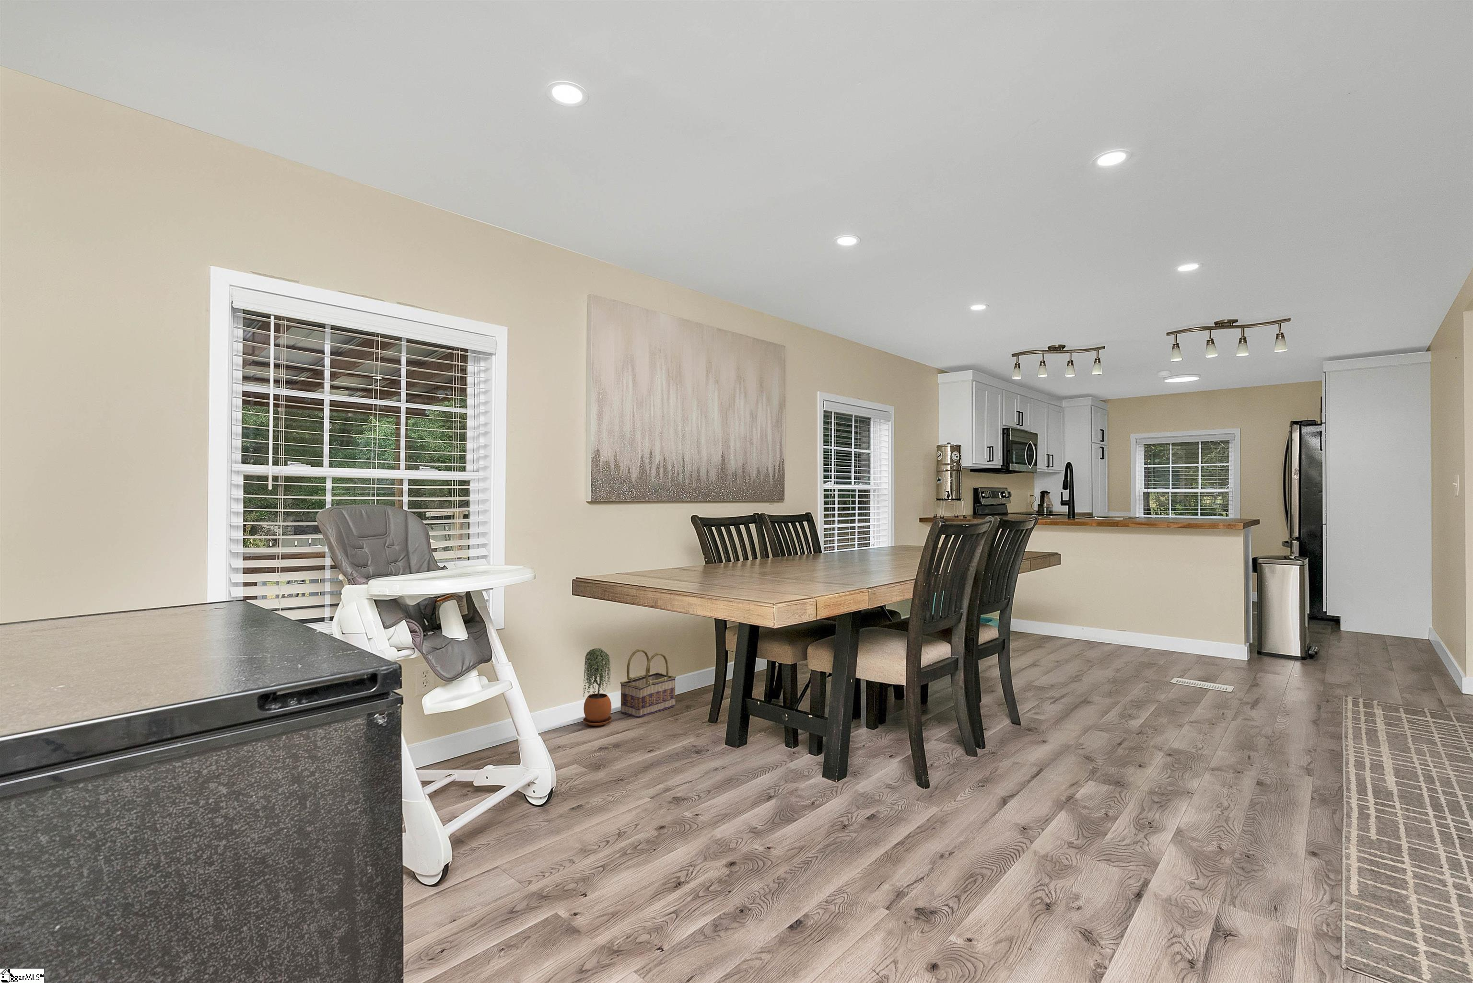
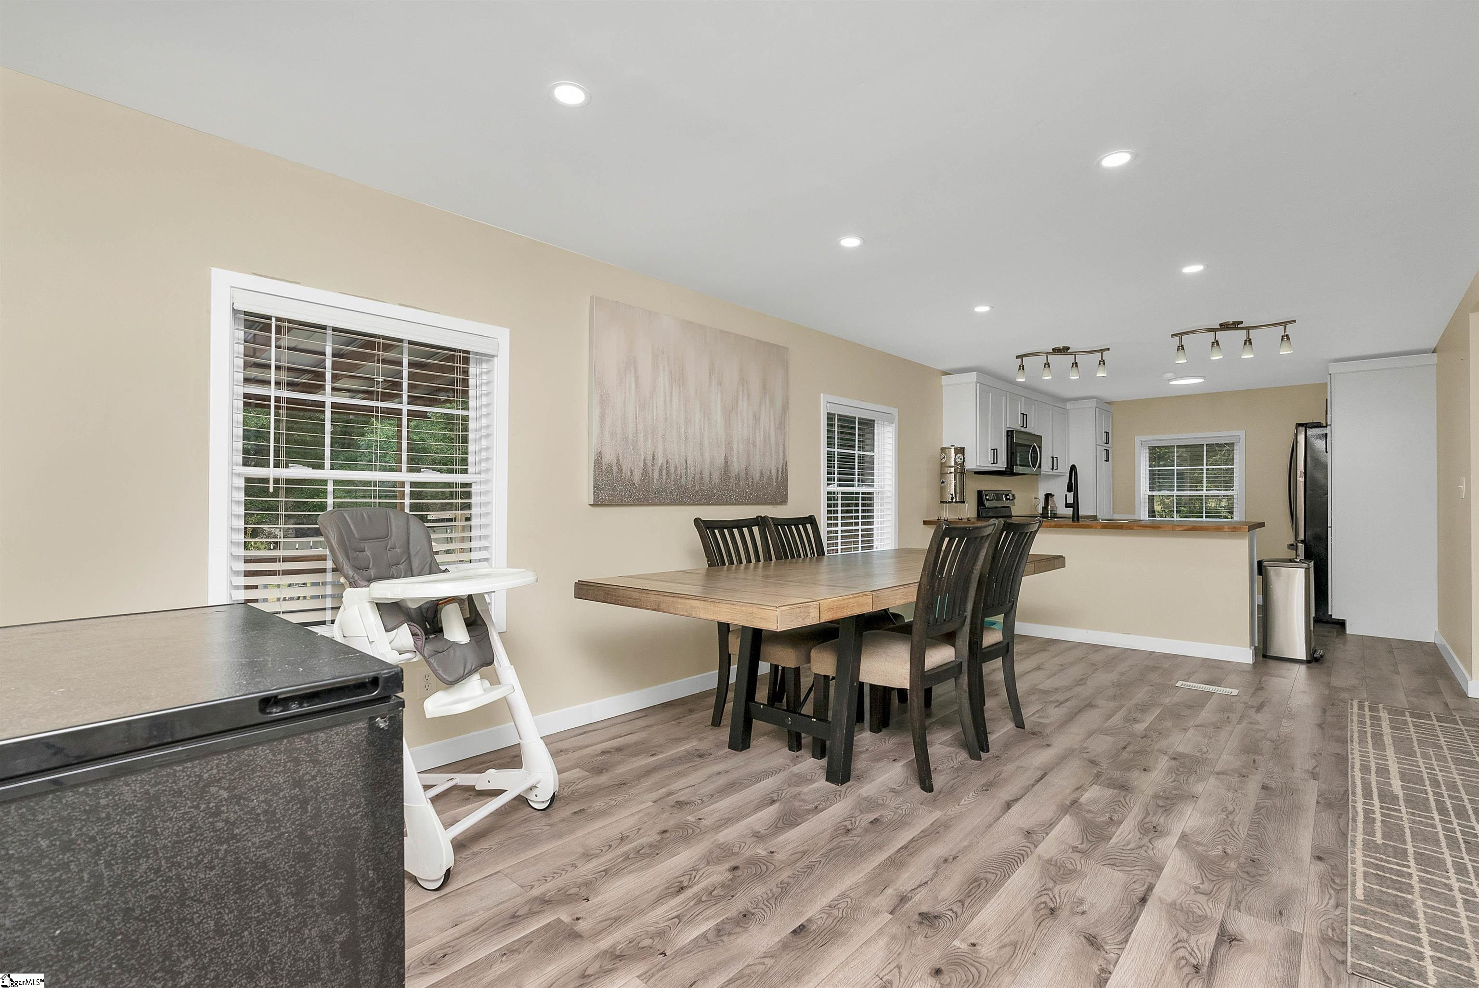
- potted plant [583,648,612,726]
- basket [619,648,676,719]
